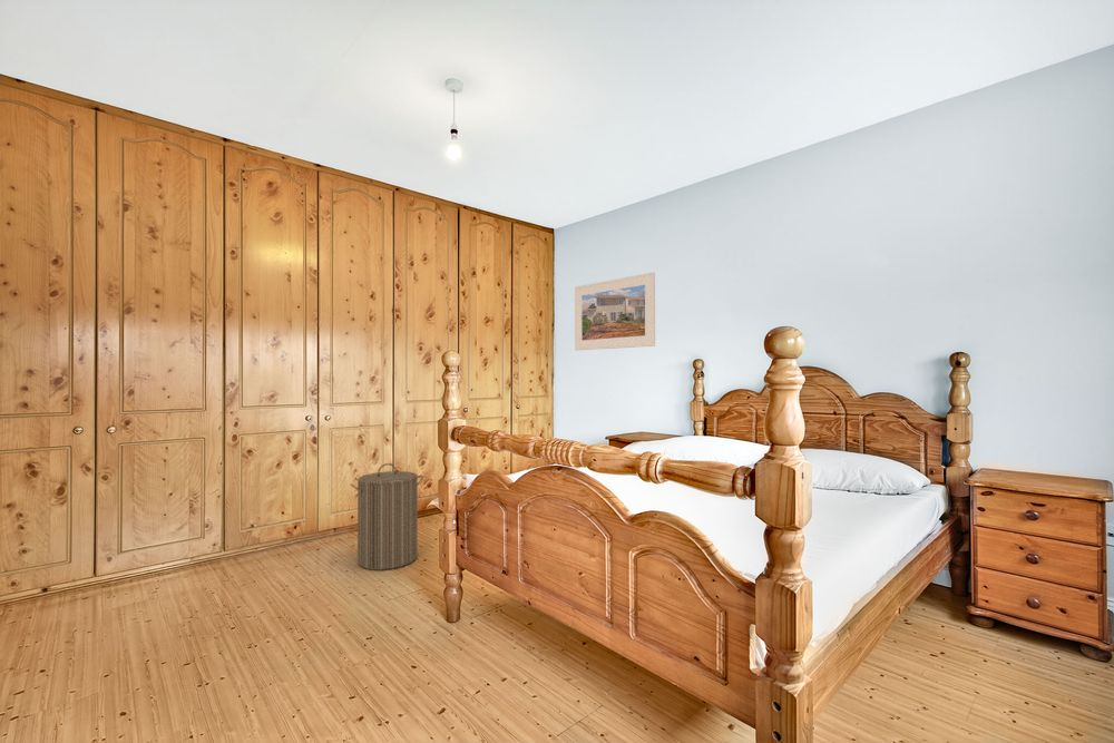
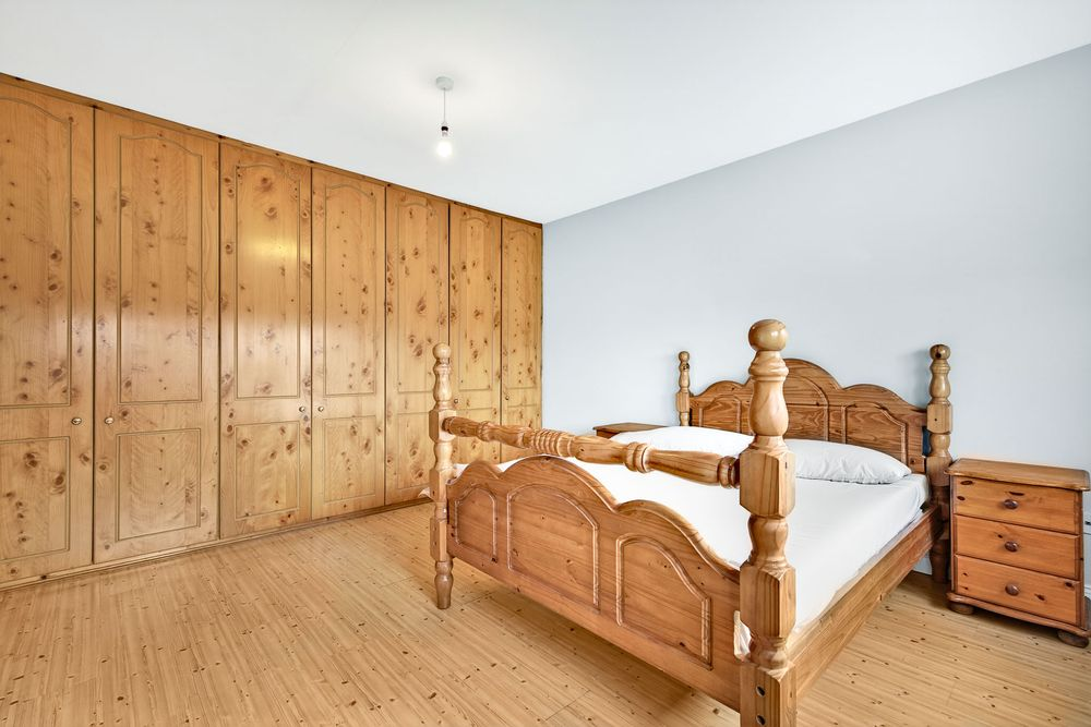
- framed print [574,271,656,352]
- laundry hamper [350,462,424,571]
